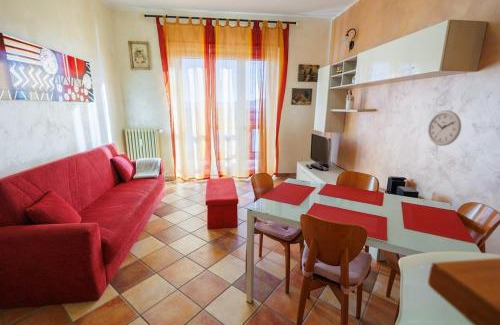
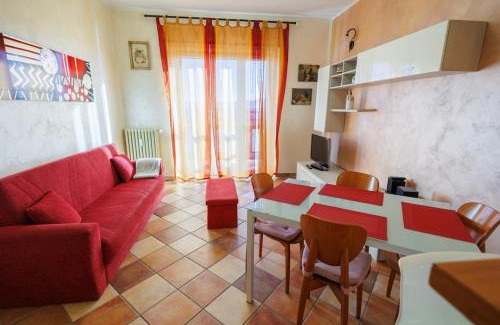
- wall clock [427,109,462,147]
